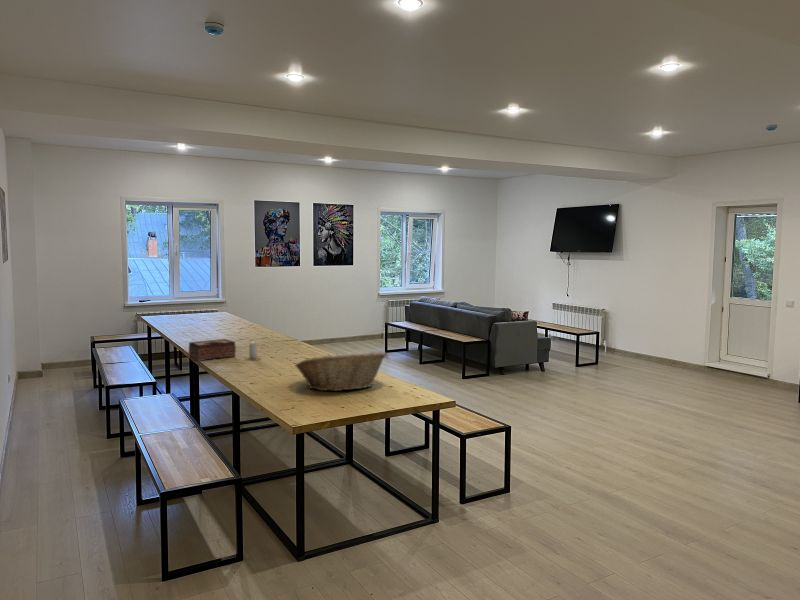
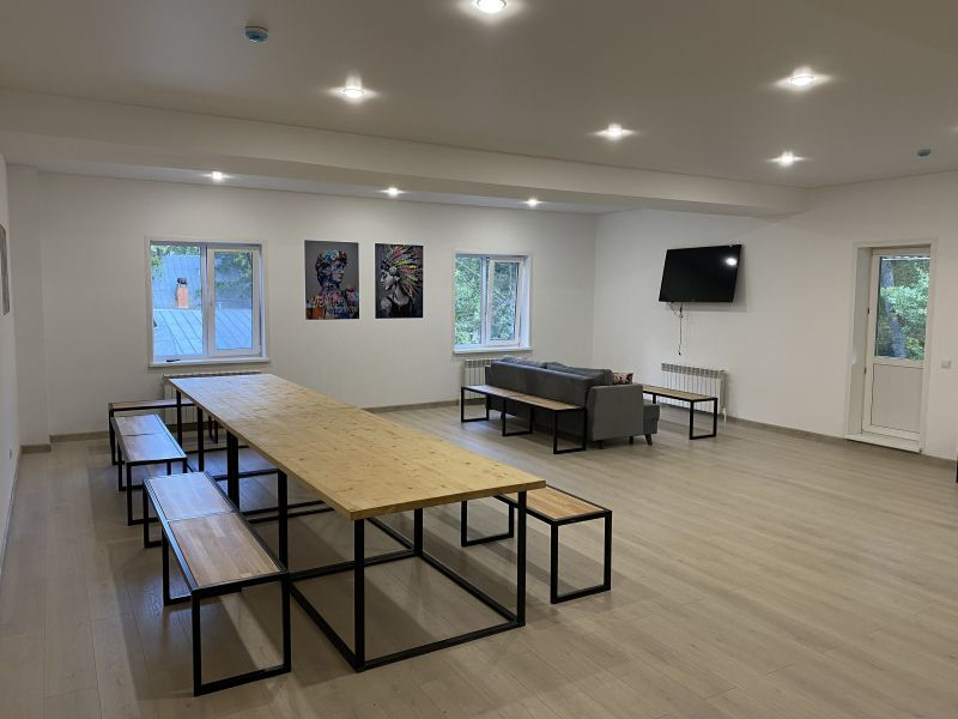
- candle [244,342,263,362]
- tissue box [188,338,237,362]
- fruit basket [294,351,387,392]
